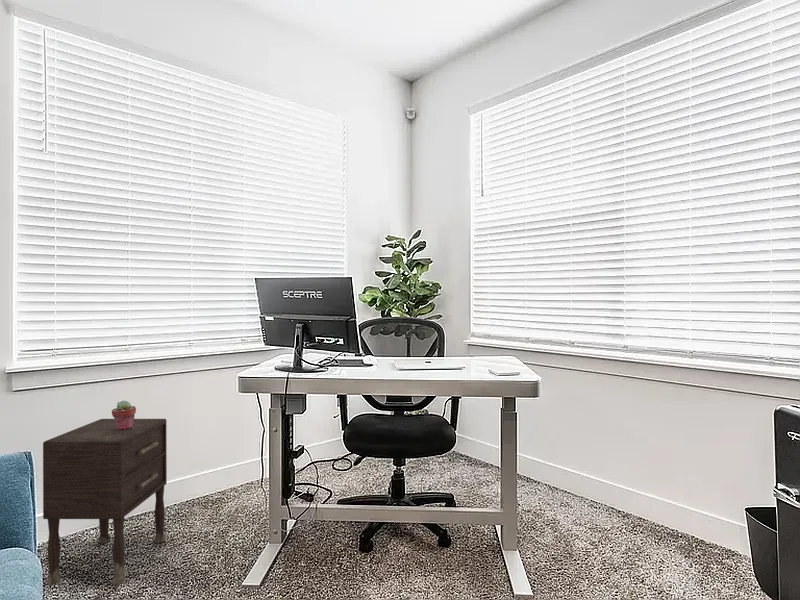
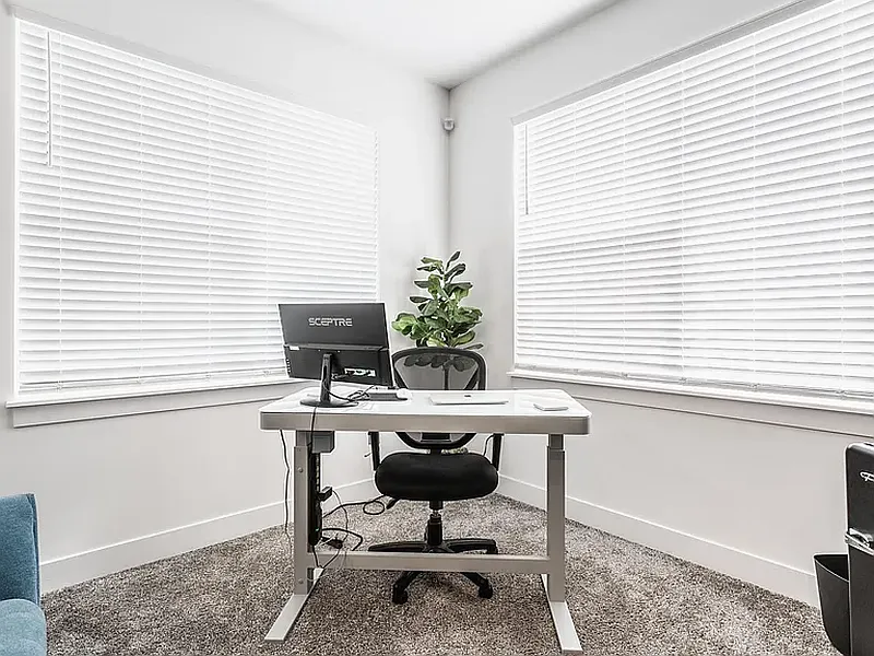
- nightstand [42,418,168,586]
- potted succulent [111,400,137,430]
